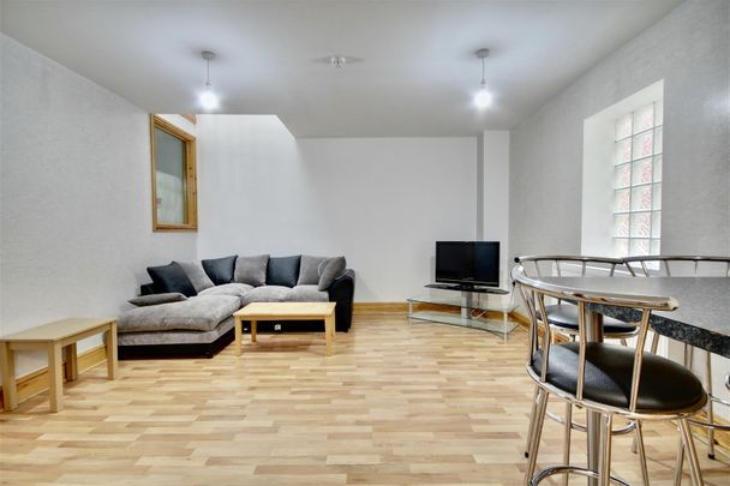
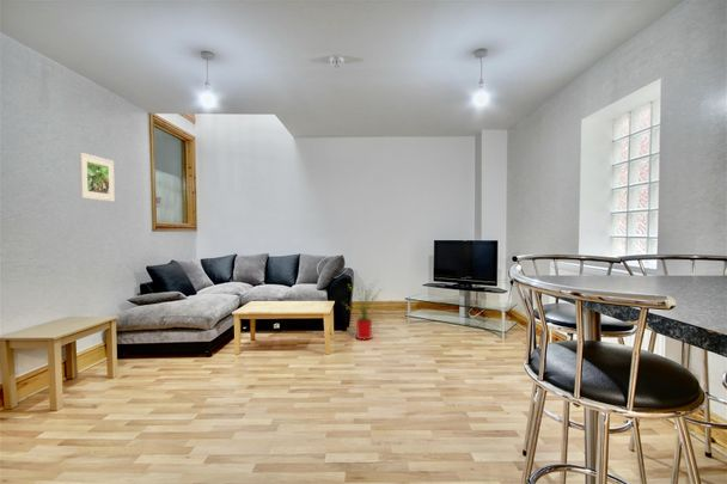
+ house plant [343,277,385,341]
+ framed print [78,152,116,203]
